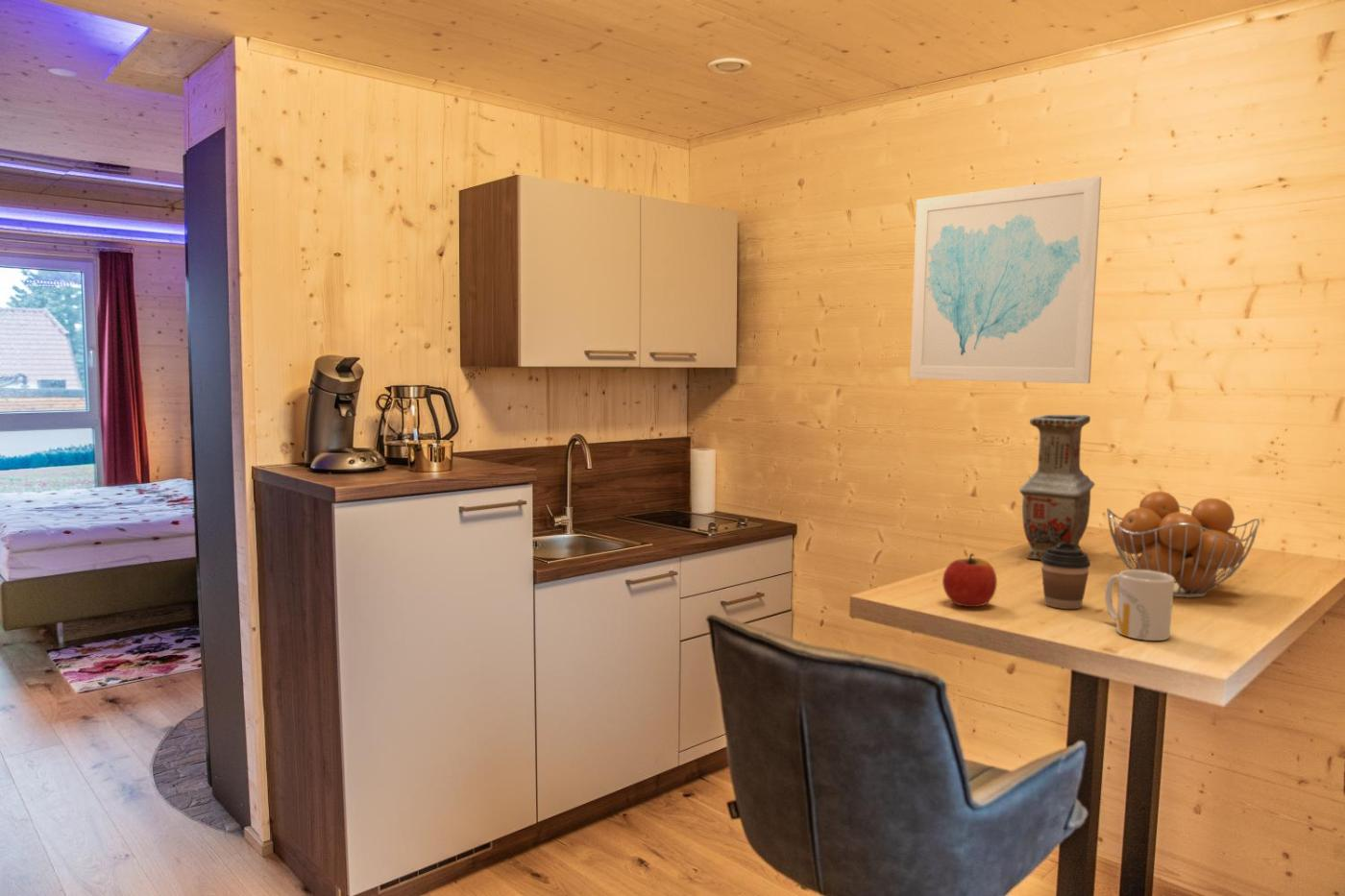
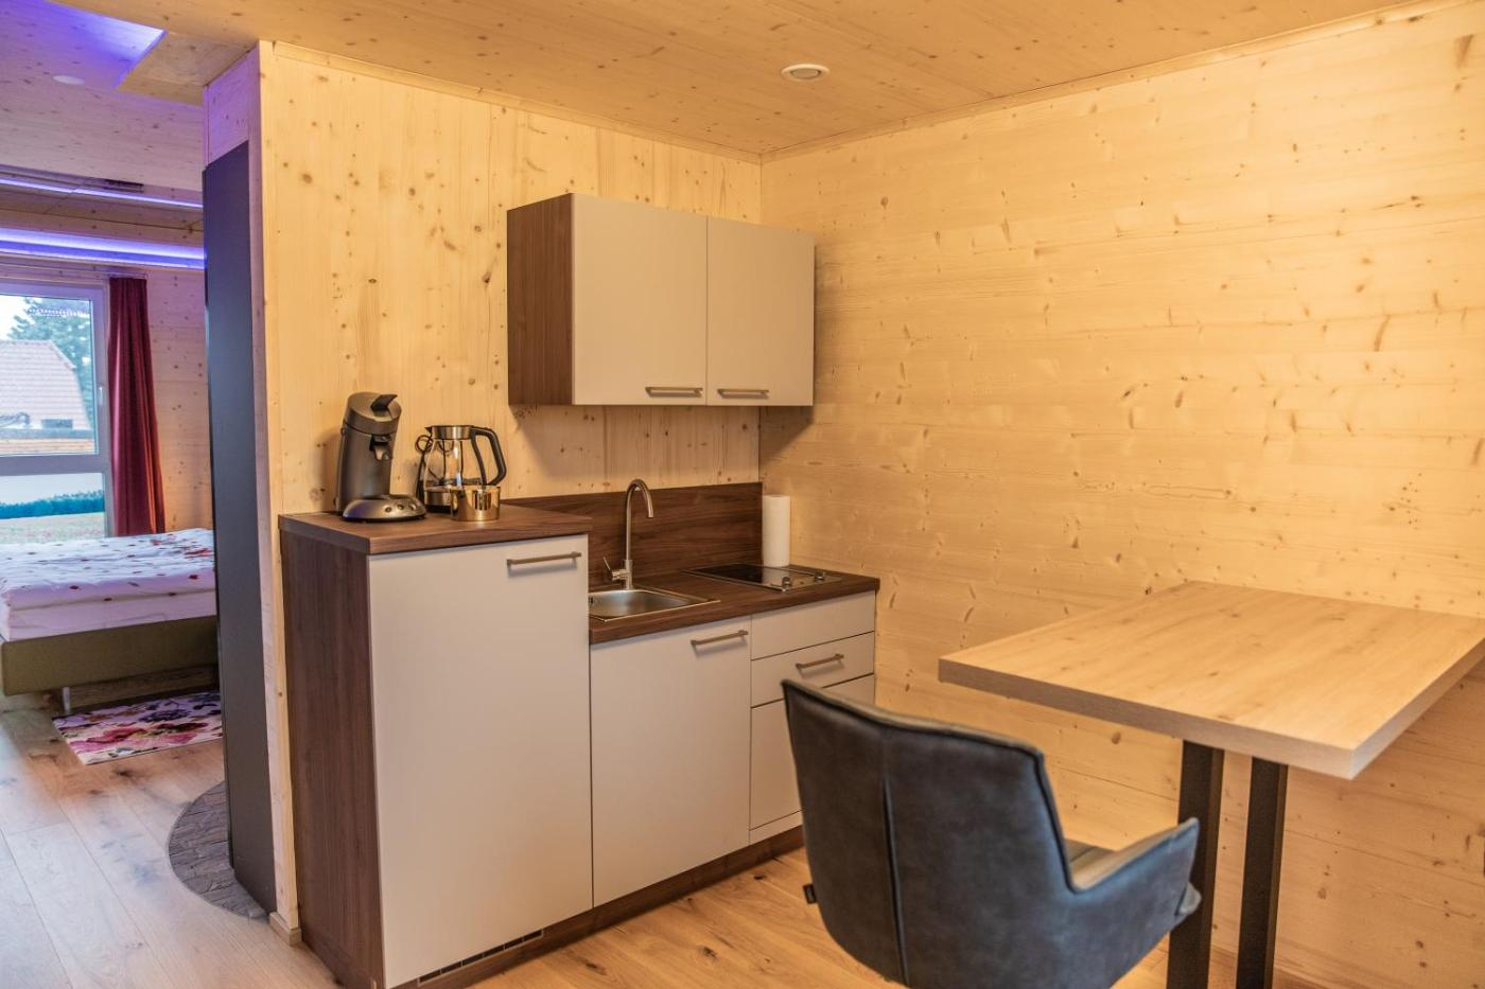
- fruit basket [1106,490,1260,598]
- wall art [909,176,1102,384]
- apple [942,552,998,608]
- vase [1018,414,1095,561]
- coffee cup [1039,543,1091,610]
- mug [1104,569,1174,642]
